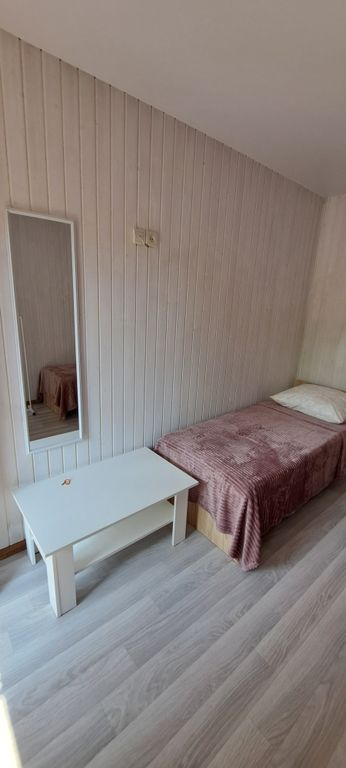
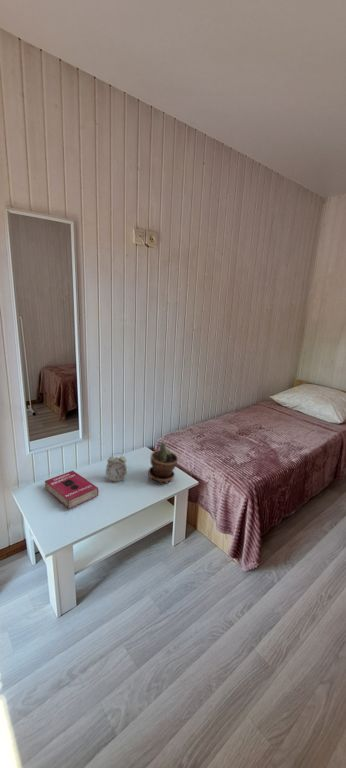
+ book [44,470,100,510]
+ potted plant [147,440,179,484]
+ alarm clock [105,452,128,482]
